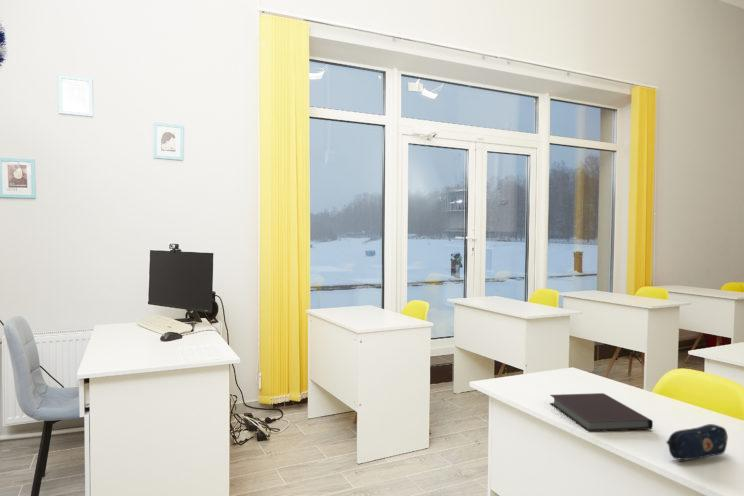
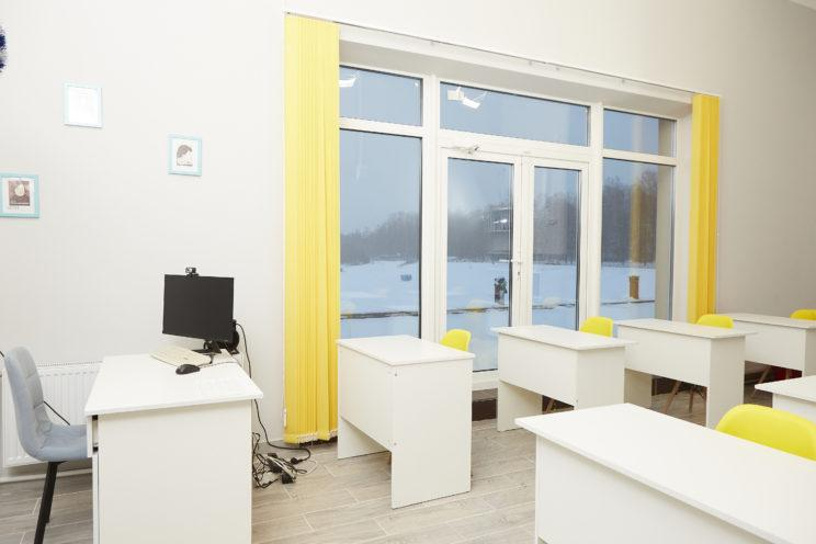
- pencil case [665,423,729,461]
- notebook [549,392,654,433]
